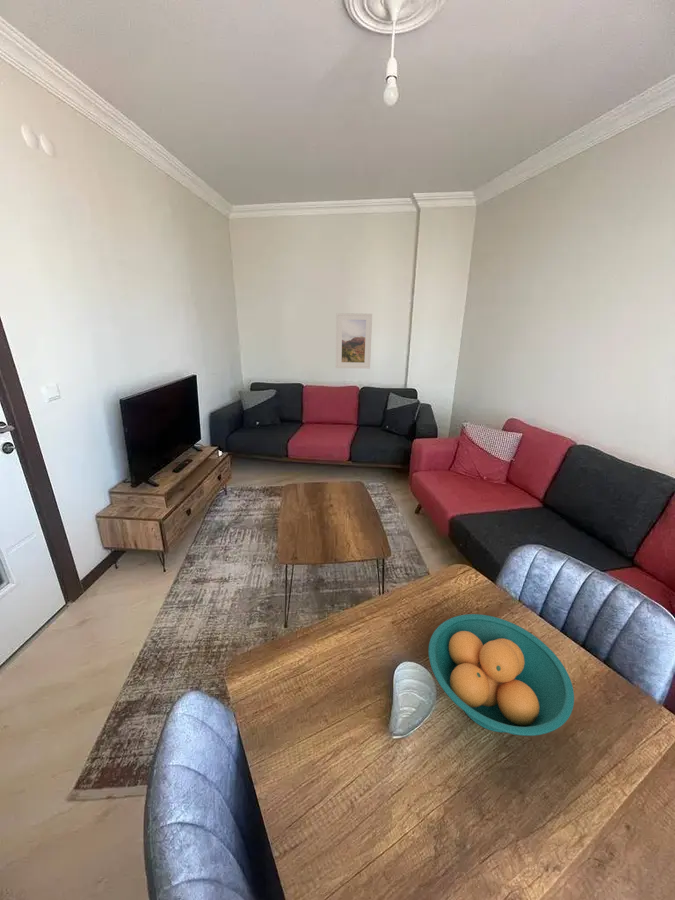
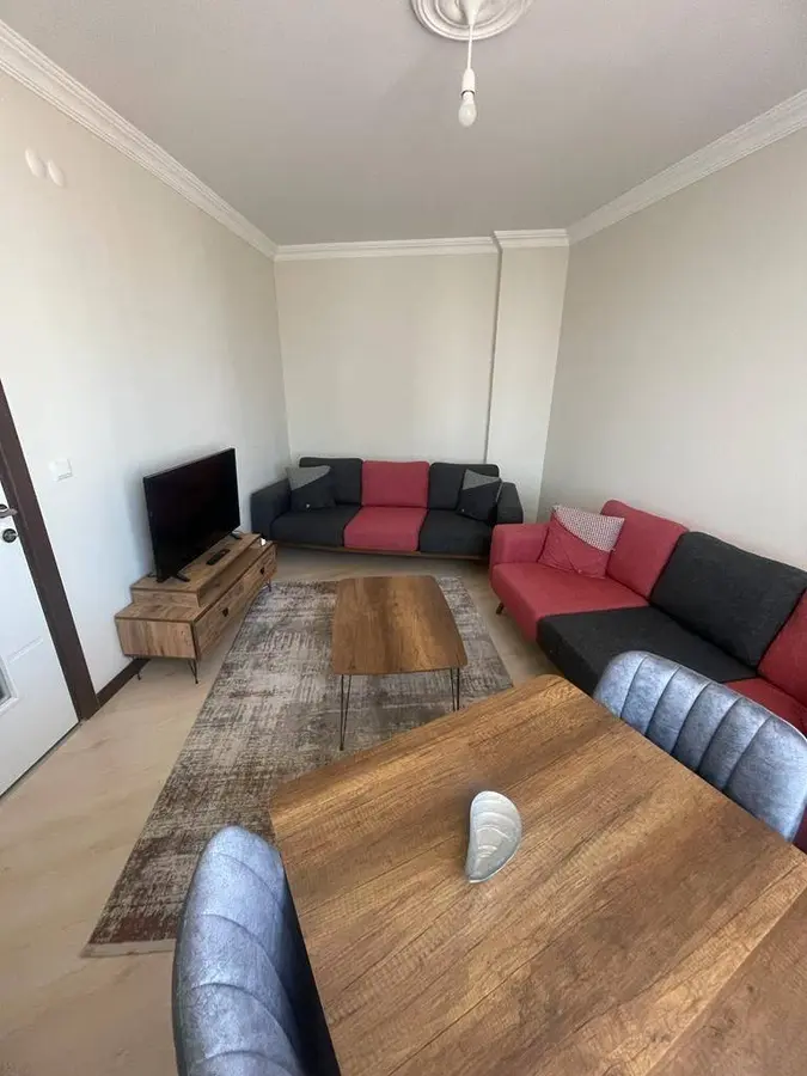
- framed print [335,312,373,370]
- fruit bowl [427,613,575,737]
